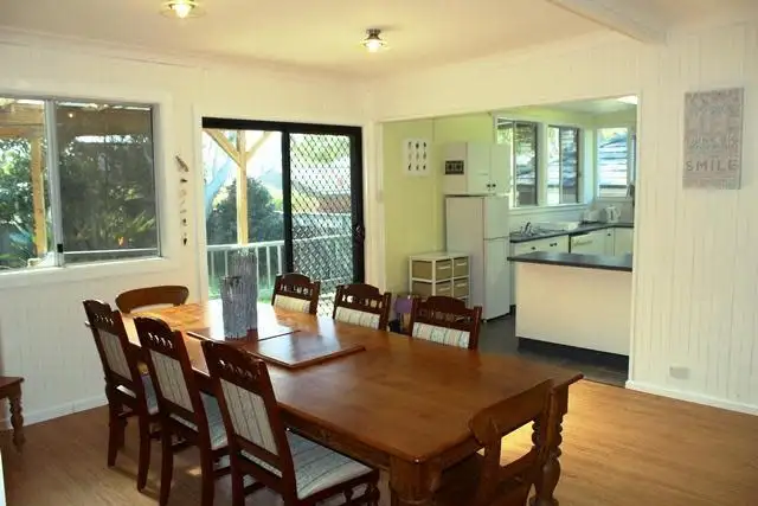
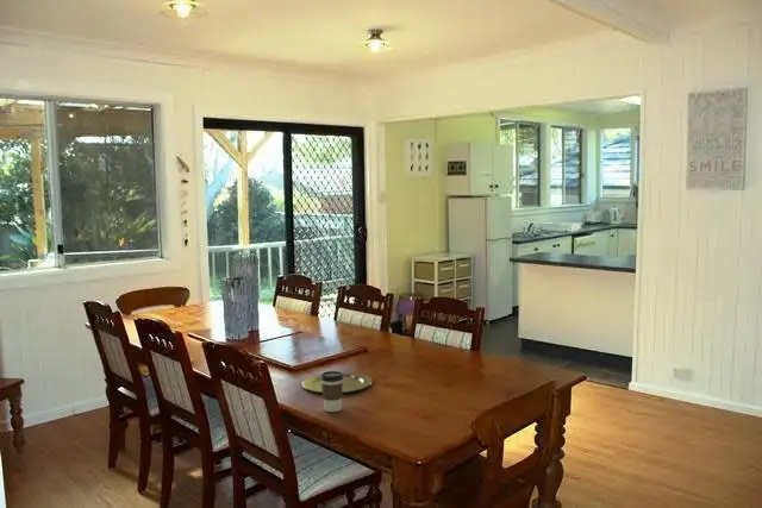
+ coffee cup [320,370,344,413]
+ plate [301,371,374,394]
